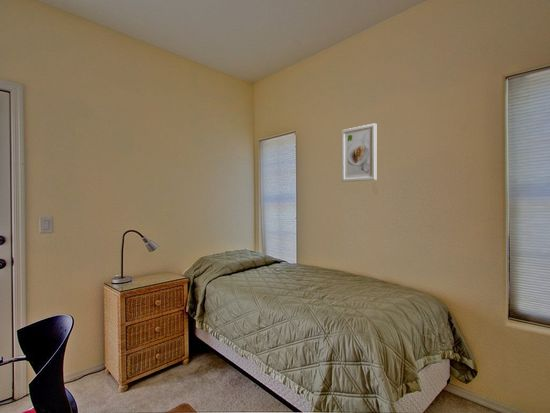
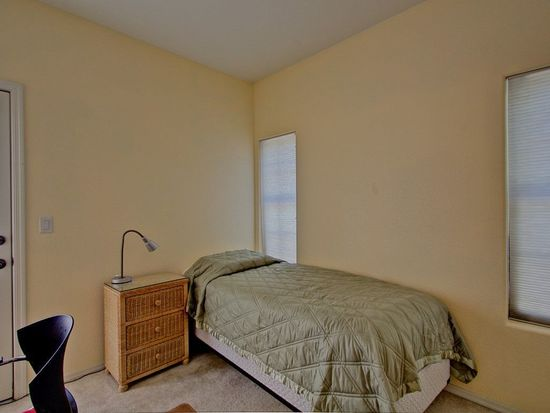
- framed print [341,122,377,183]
